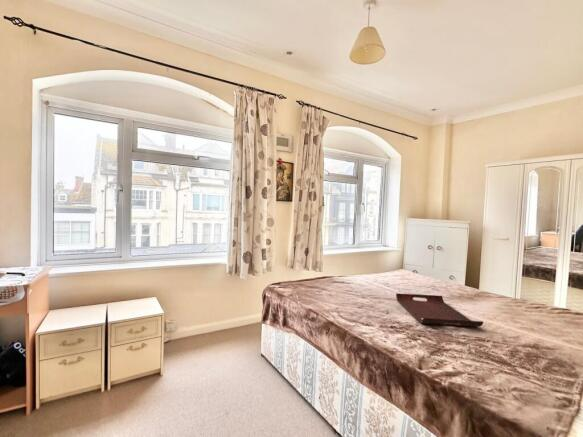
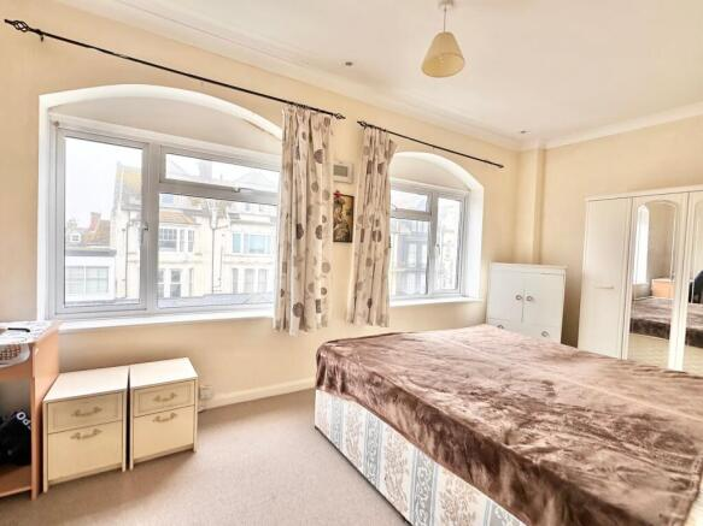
- serving tray [395,292,484,328]
